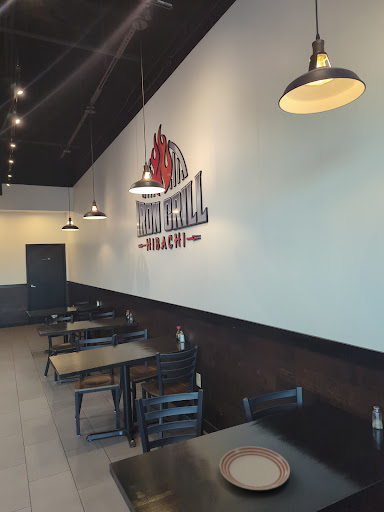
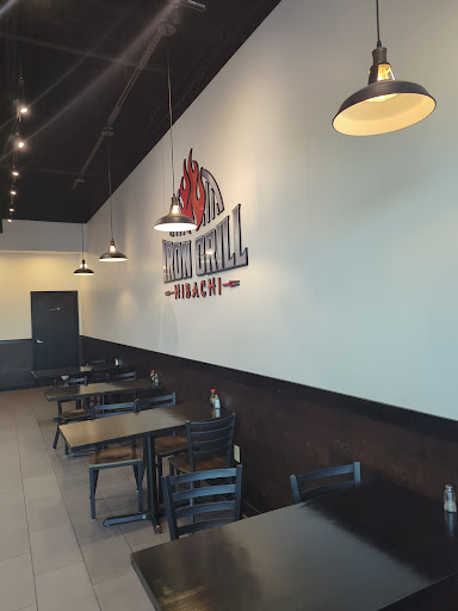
- dinner plate [219,445,291,491]
